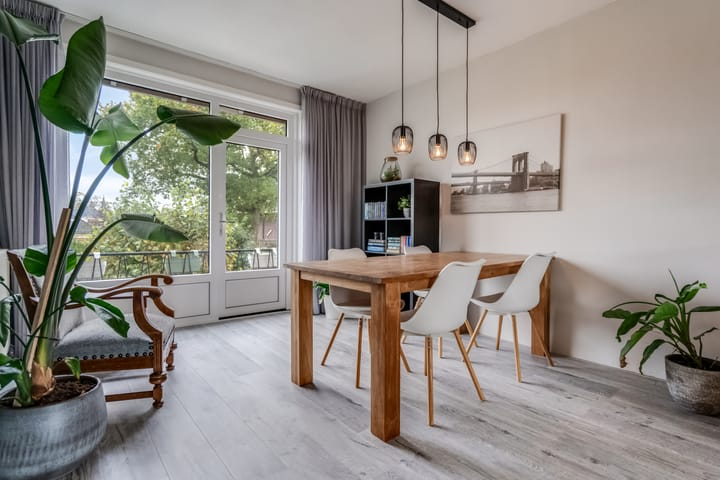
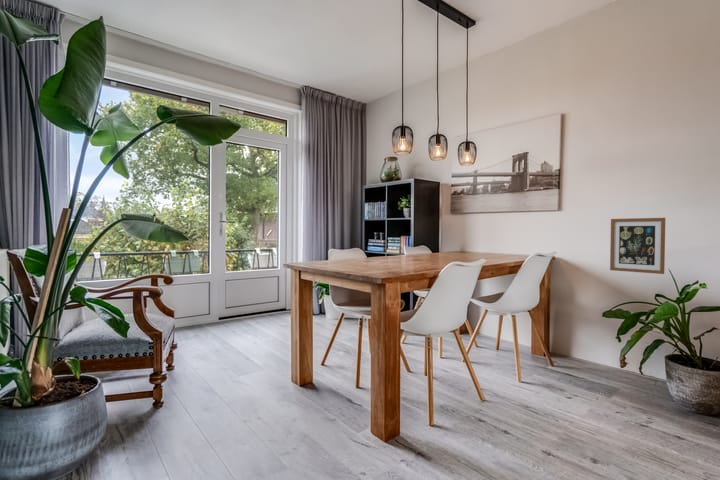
+ wall art [609,217,666,275]
